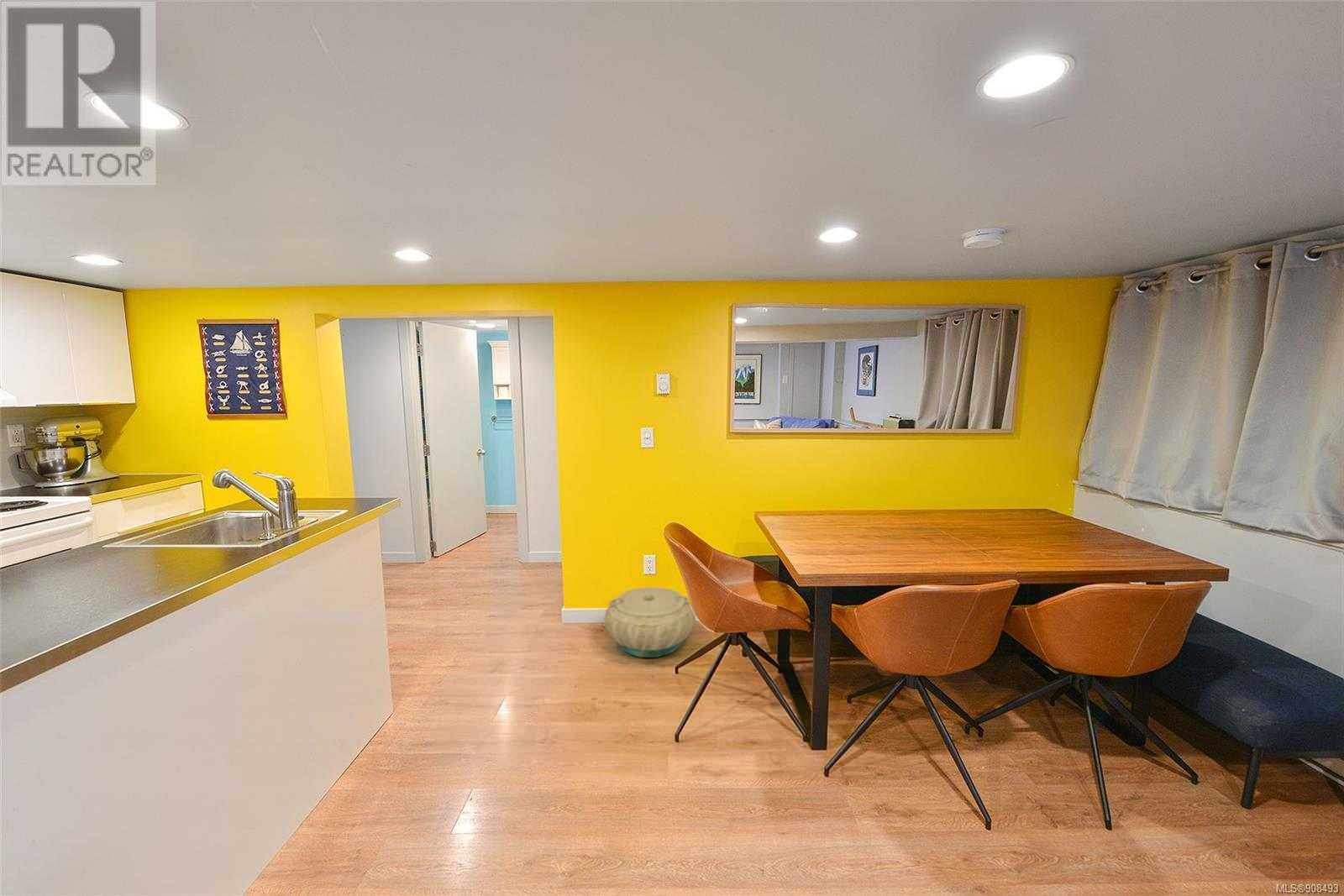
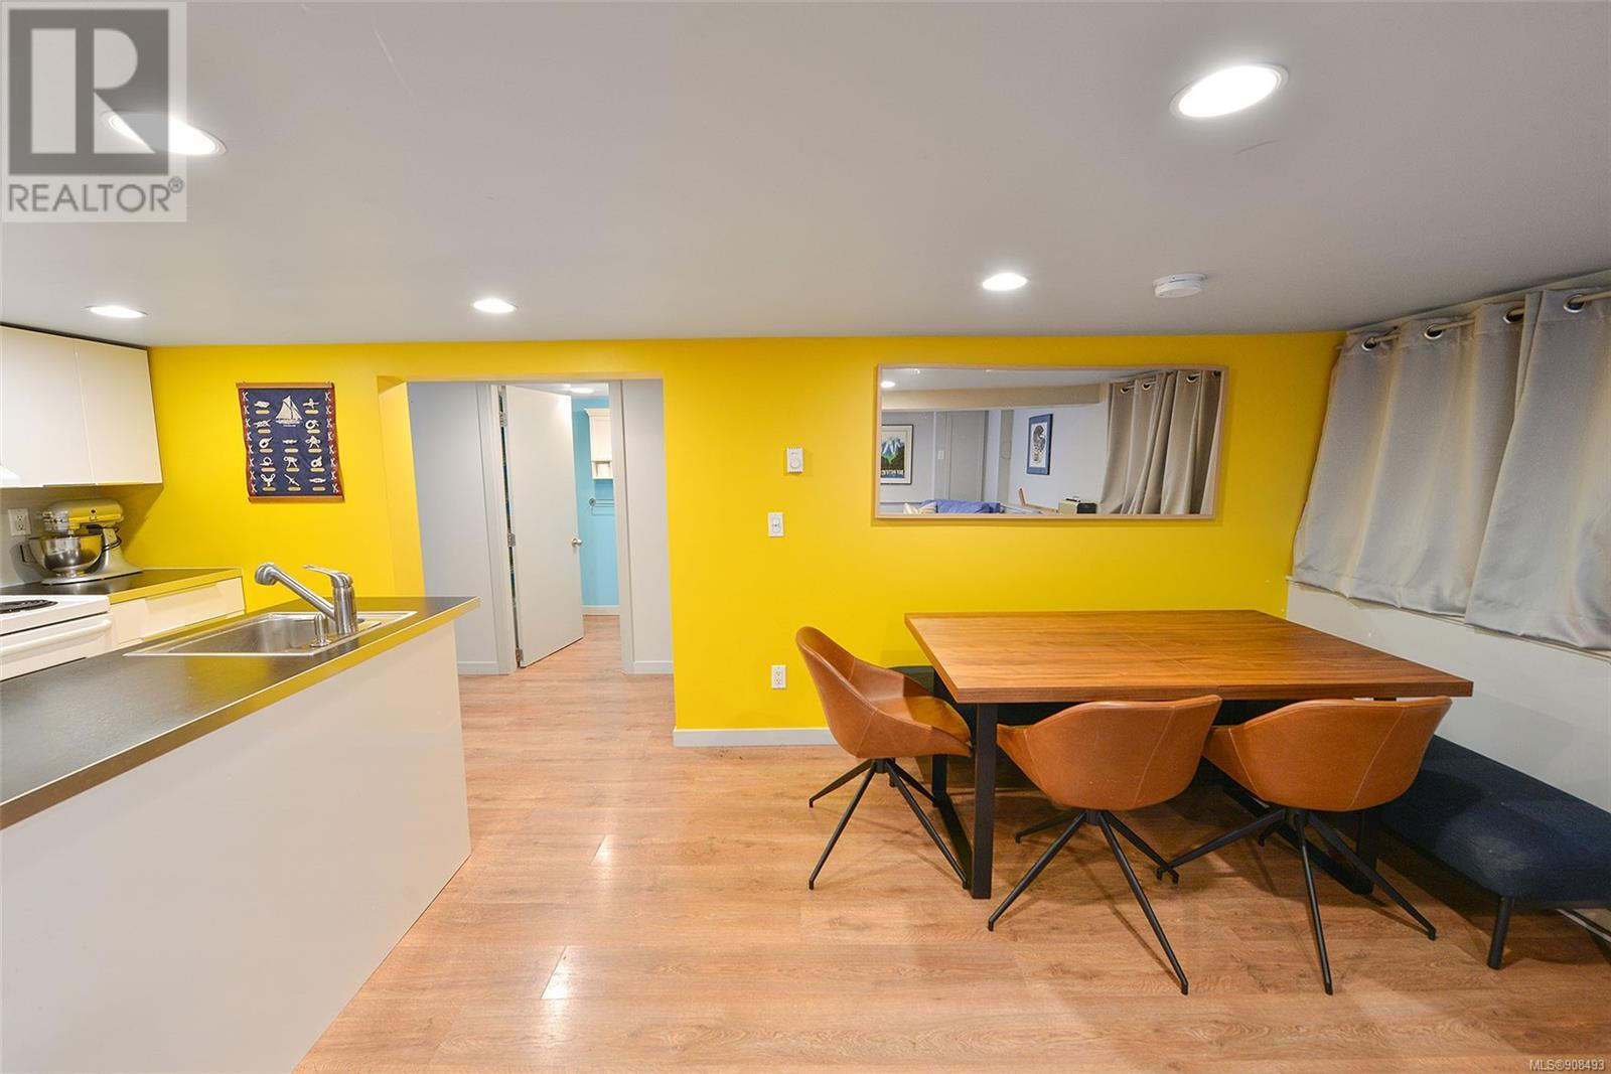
- basket [604,587,696,658]
